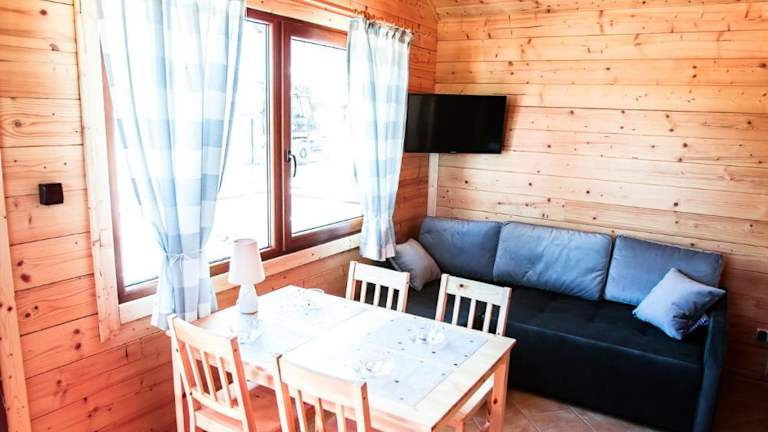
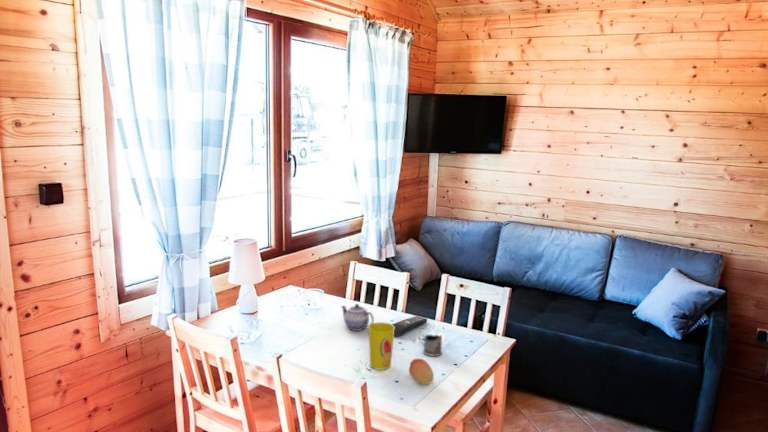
+ cup [368,321,395,371]
+ remote control [392,315,428,337]
+ fruit [408,358,435,386]
+ tea glass holder [417,333,443,357]
+ teapot [340,303,375,332]
